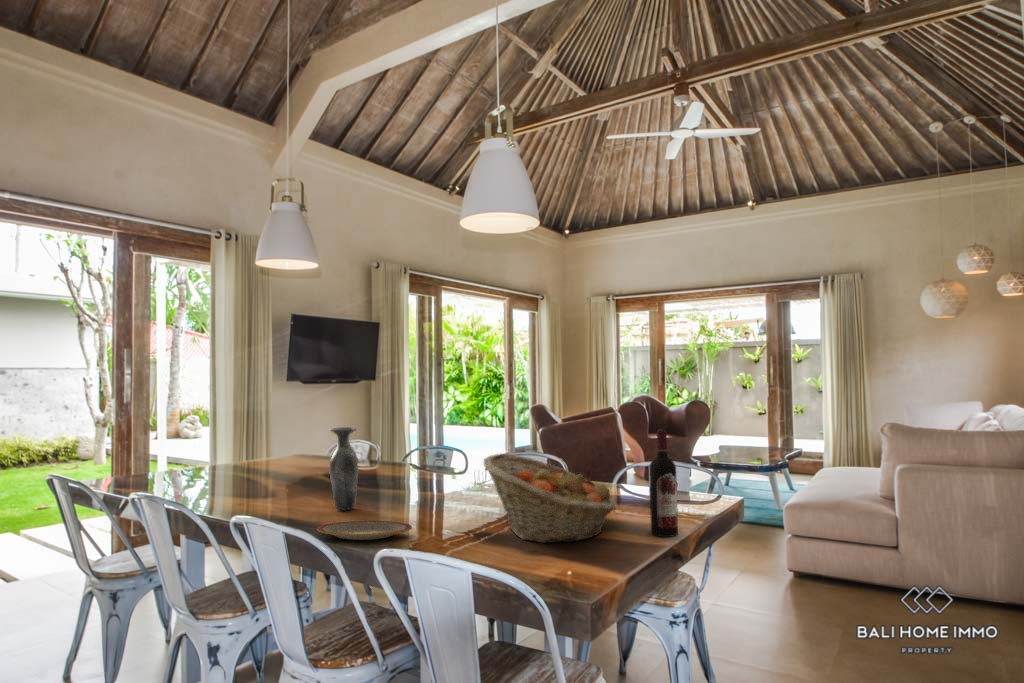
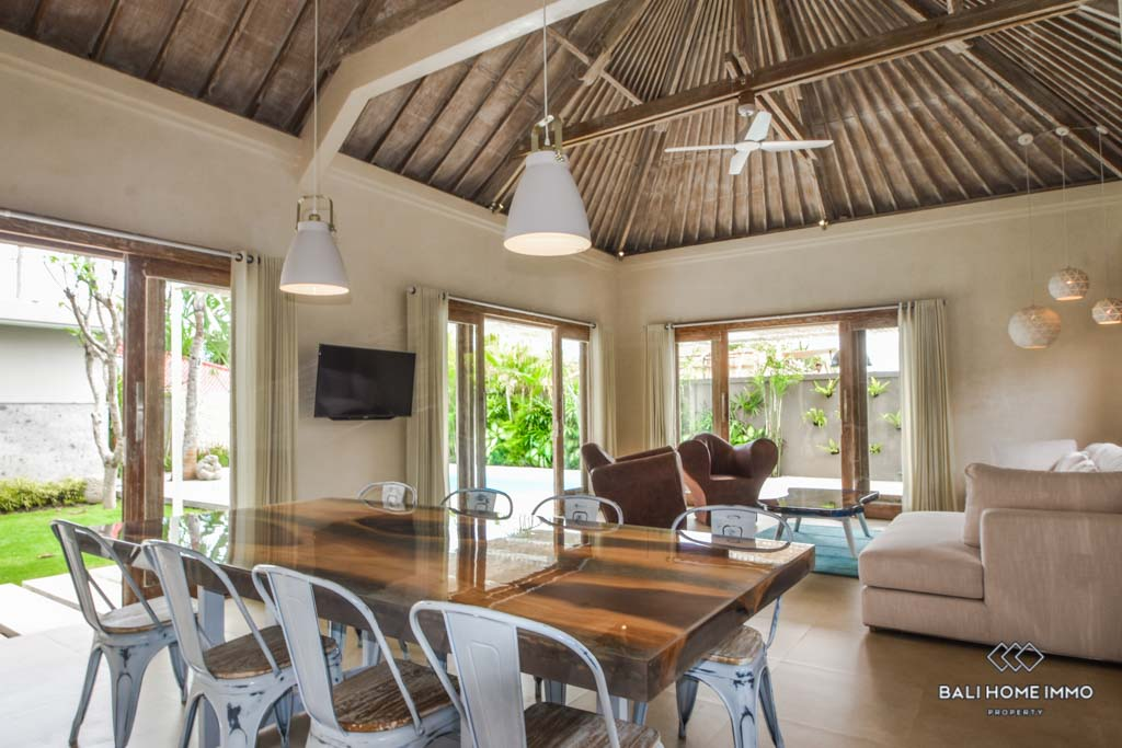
- wine bottle [648,429,679,538]
- plate [316,520,413,541]
- vase [328,426,359,511]
- fruit basket [482,453,618,544]
